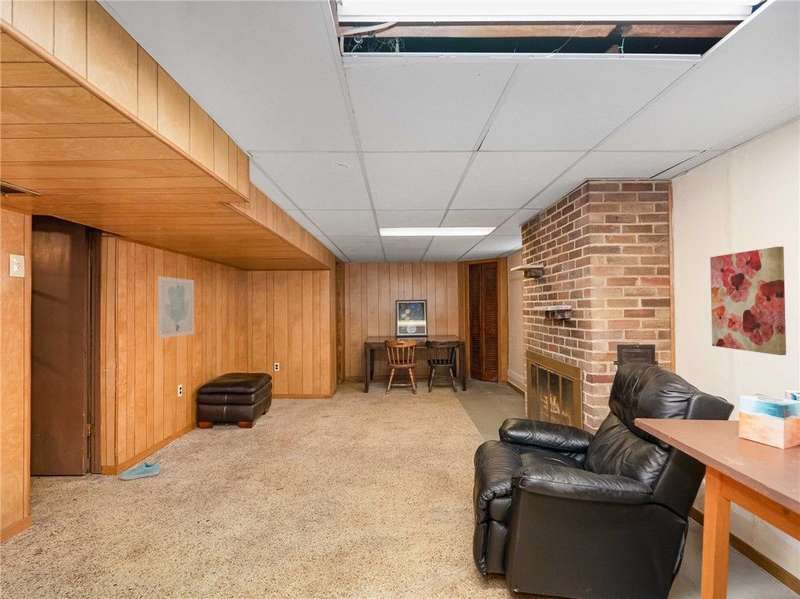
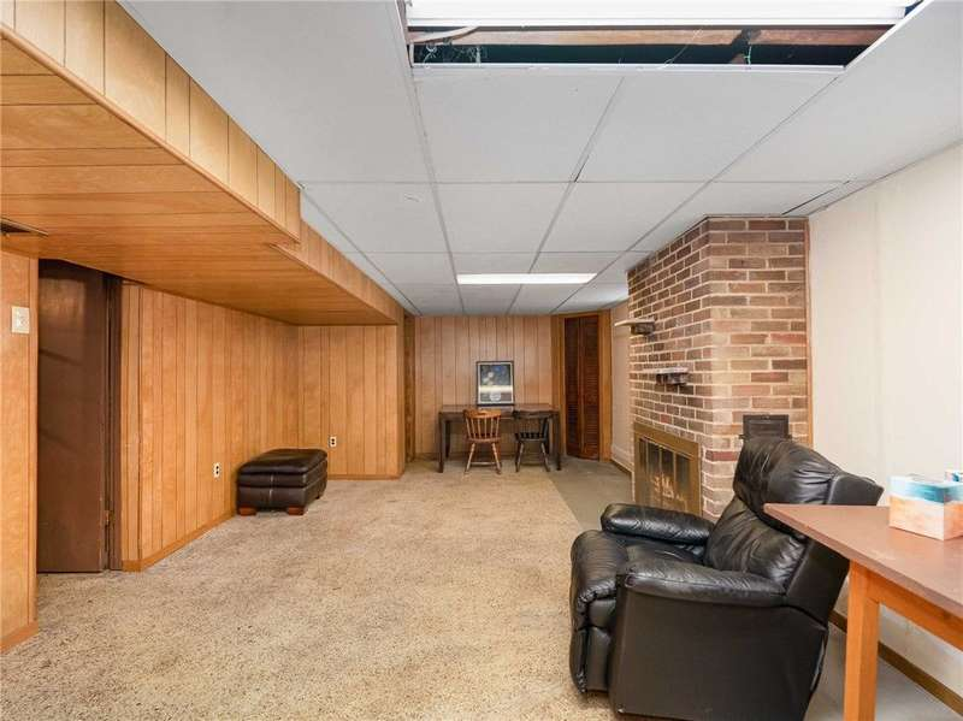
- sneaker [119,461,161,481]
- wall art [157,275,195,340]
- wall art [709,246,787,356]
